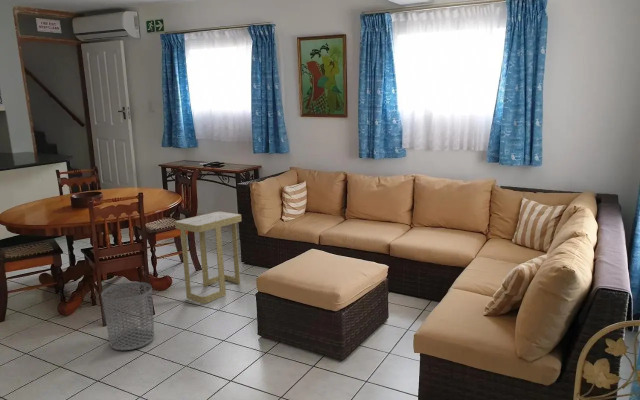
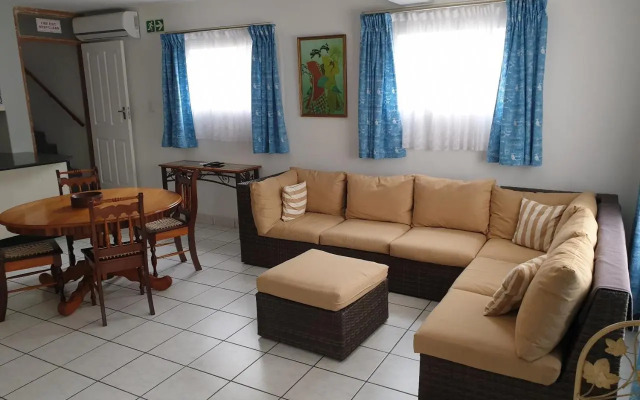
- side table [174,211,242,304]
- waste bin [100,281,155,351]
